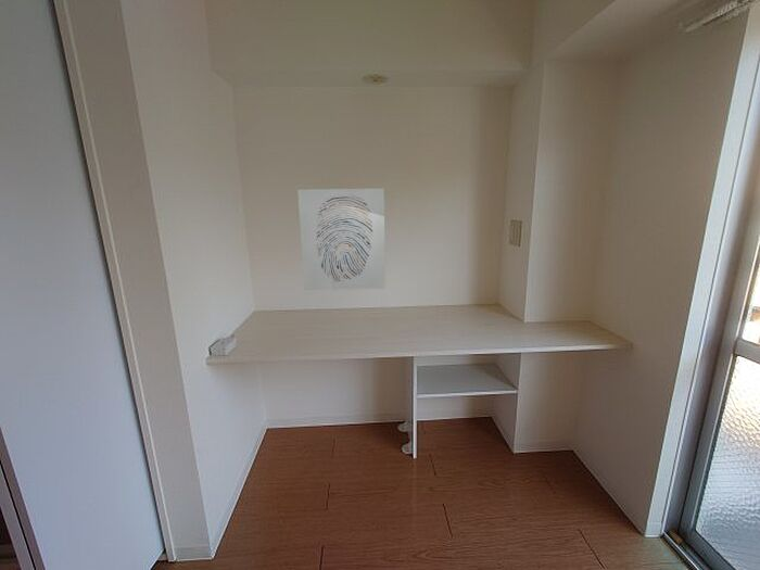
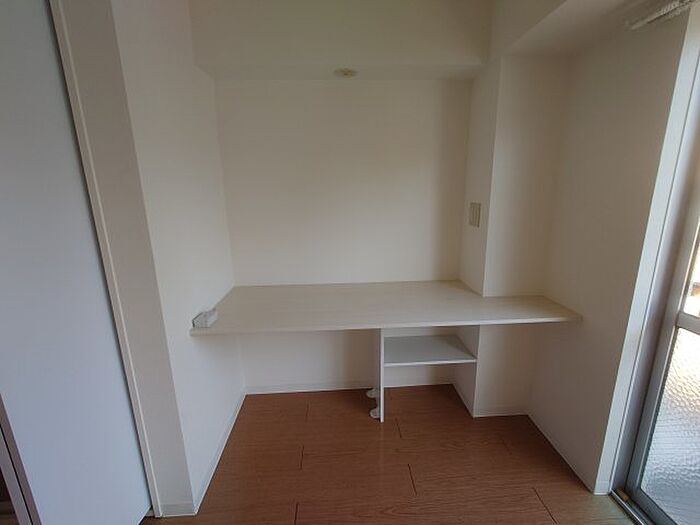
- wall art [296,188,387,291]
